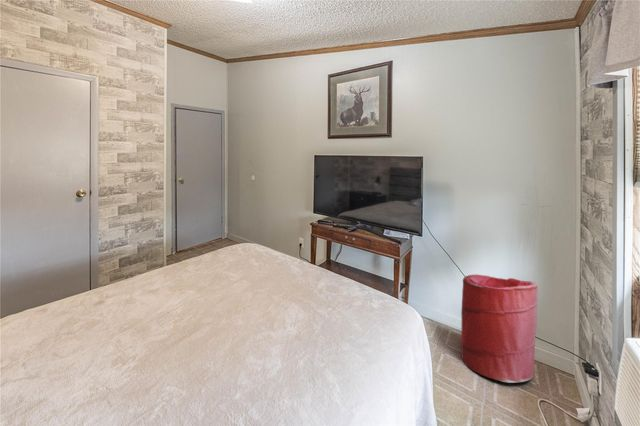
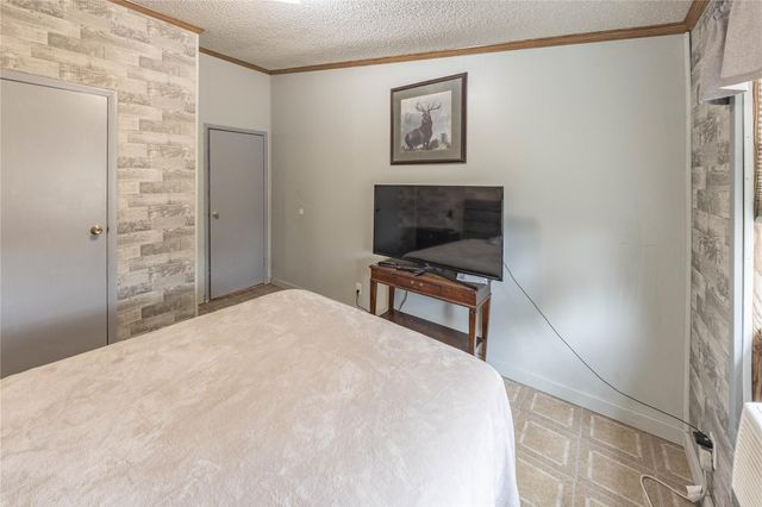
- laundry hamper [460,274,538,384]
